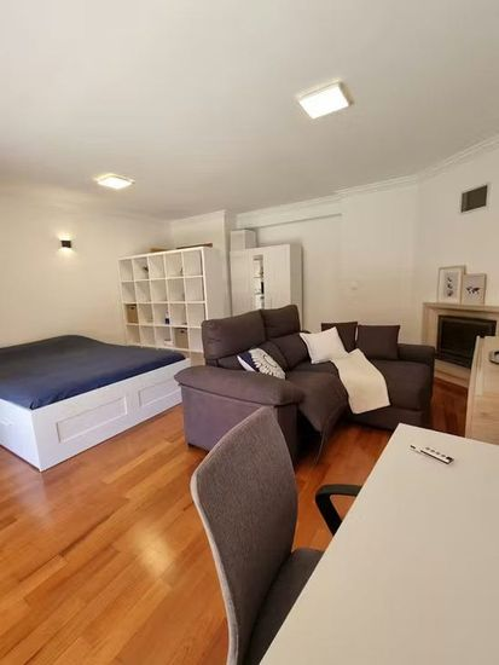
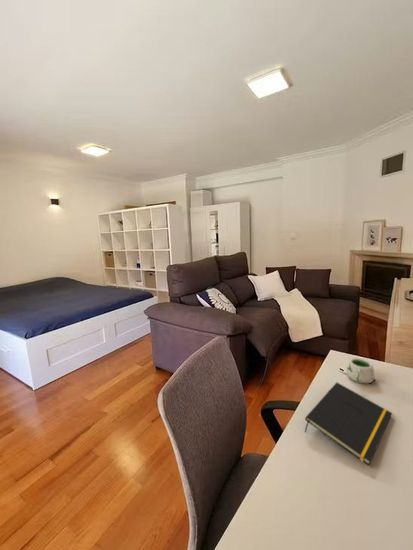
+ notepad [304,381,393,466]
+ mug [346,357,375,384]
